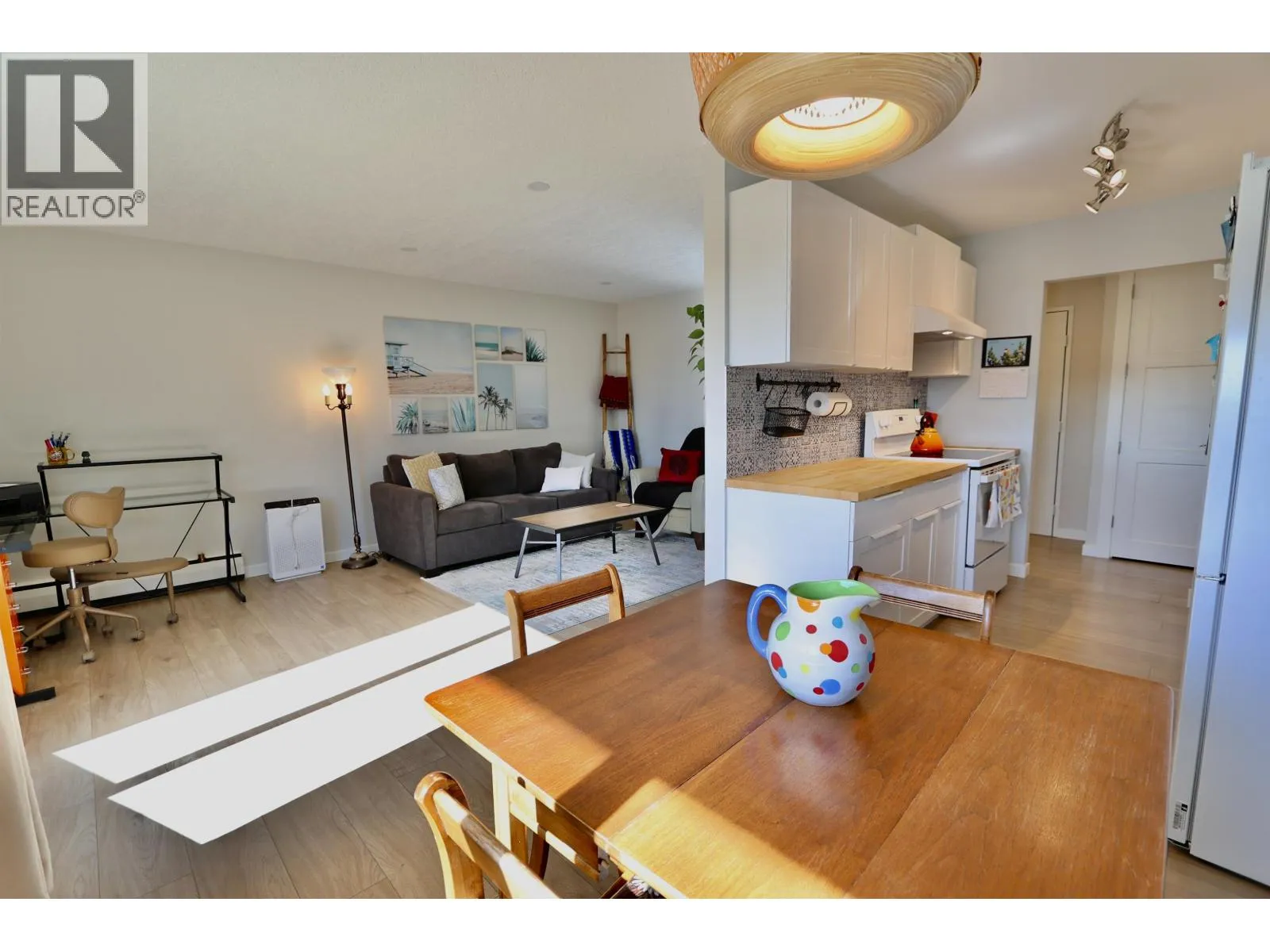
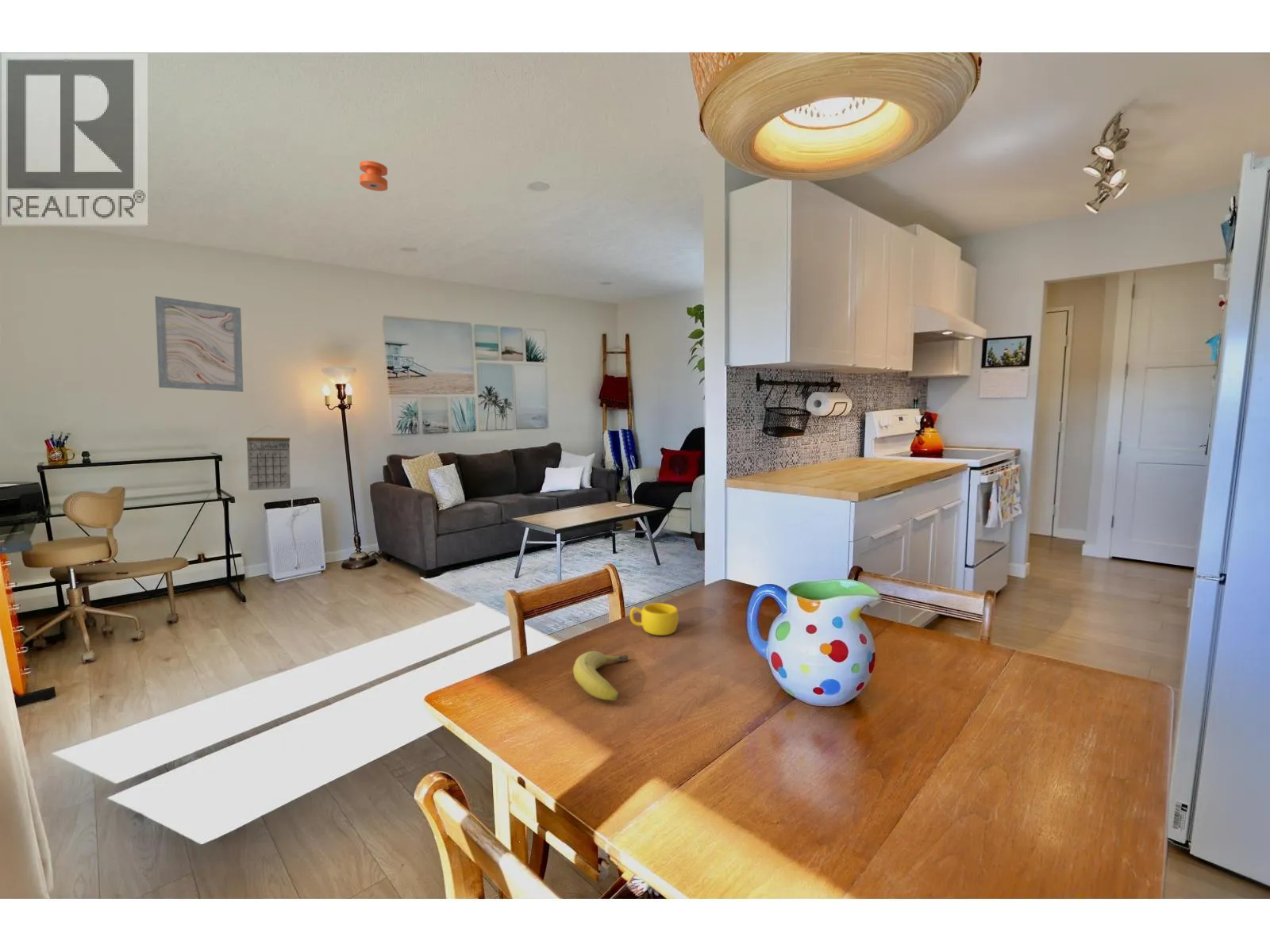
+ cup [629,602,679,636]
+ calendar [246,424,291,491]
+ fruit [572,651,629,701]
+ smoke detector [359,160,388,192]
+ wall art [154,295,244,393]
